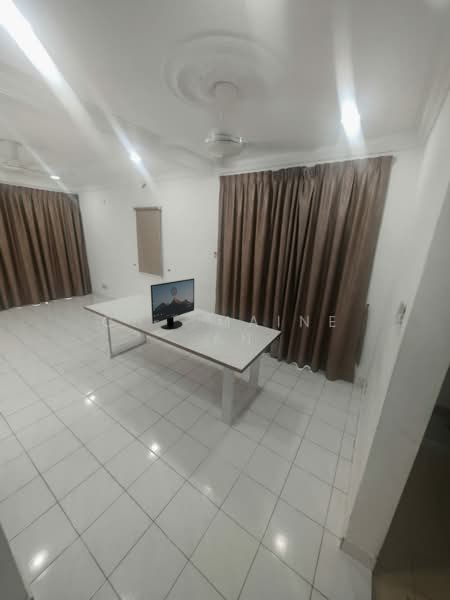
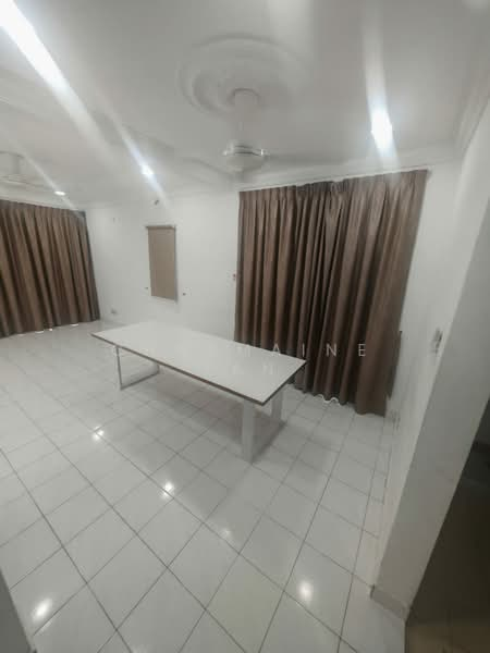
- monitor [150,277,195,330]
